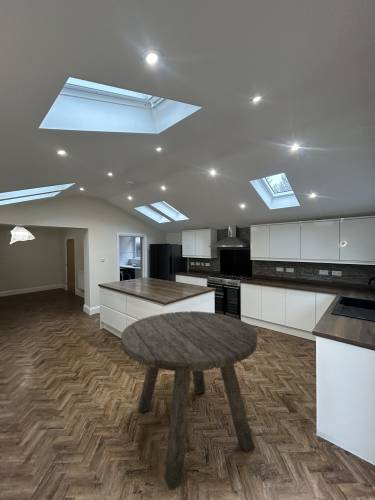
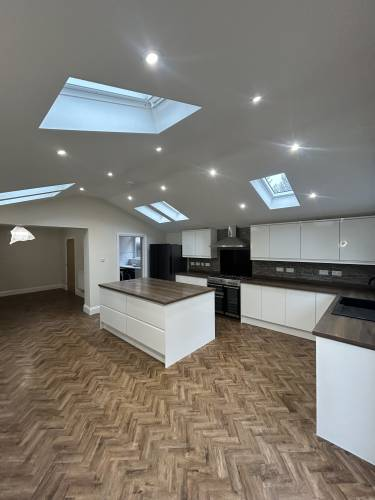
- round table [120,310,258,491]
